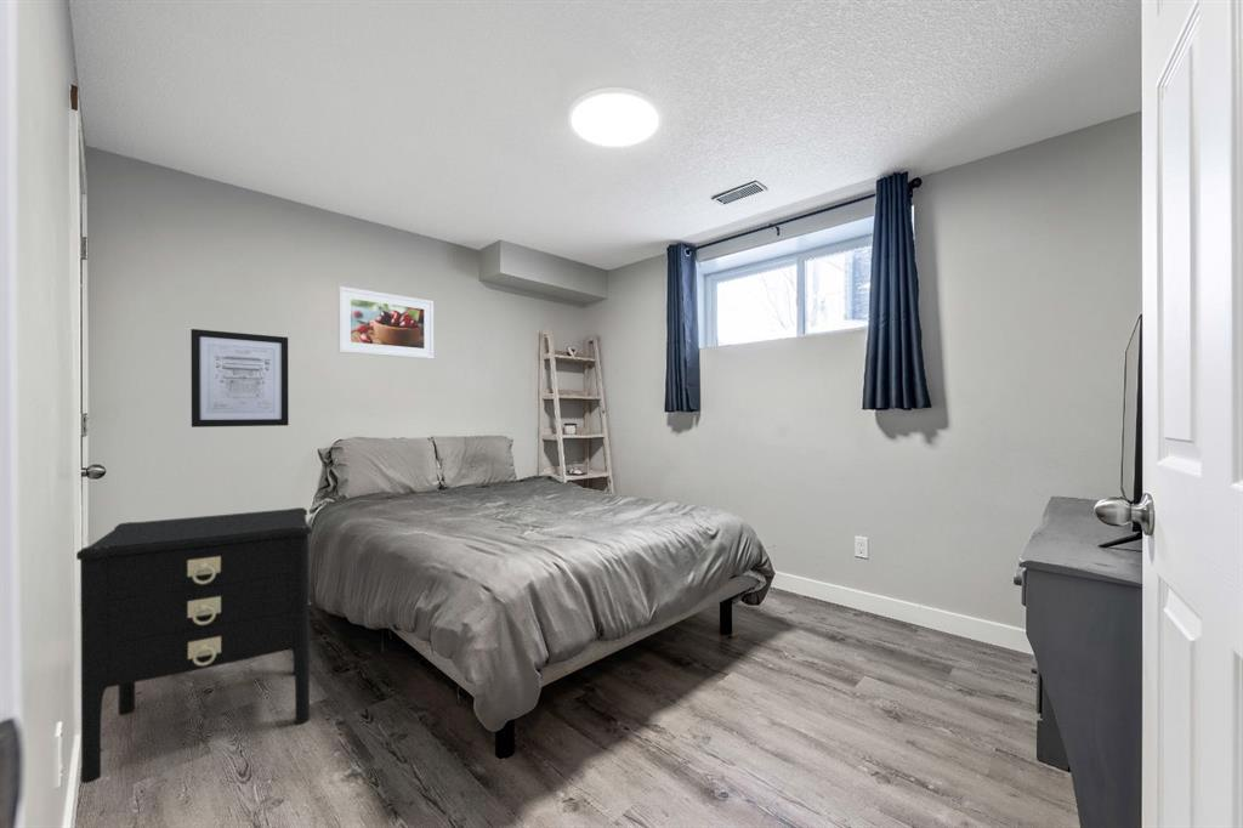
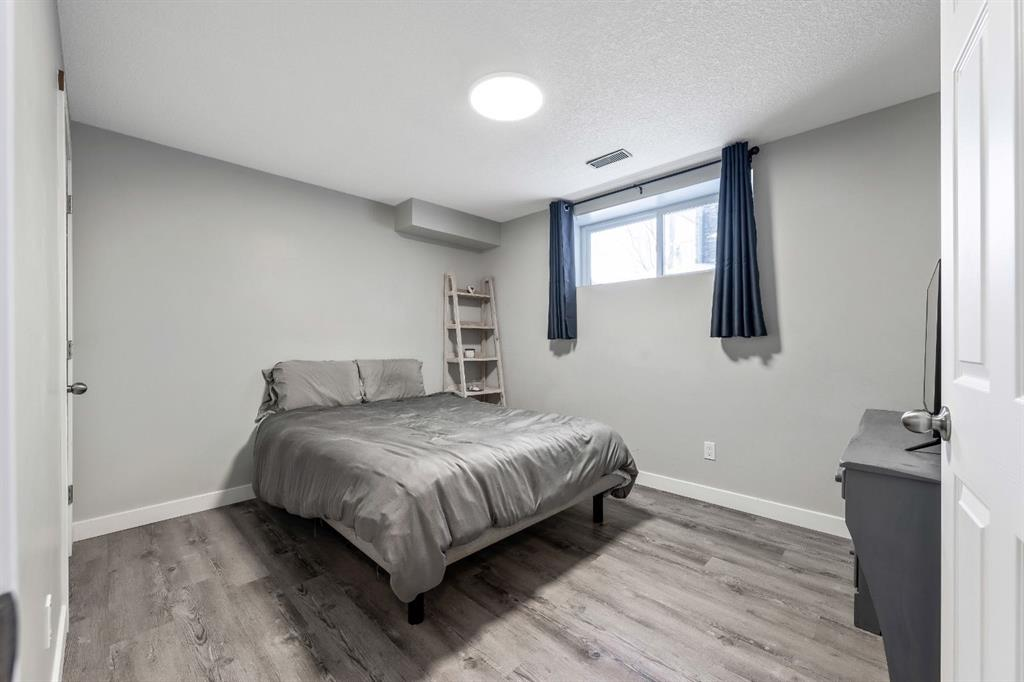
- nightstand [75,506,313,784]
- wall art [189,328,290,429]
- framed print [337,285,435,361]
